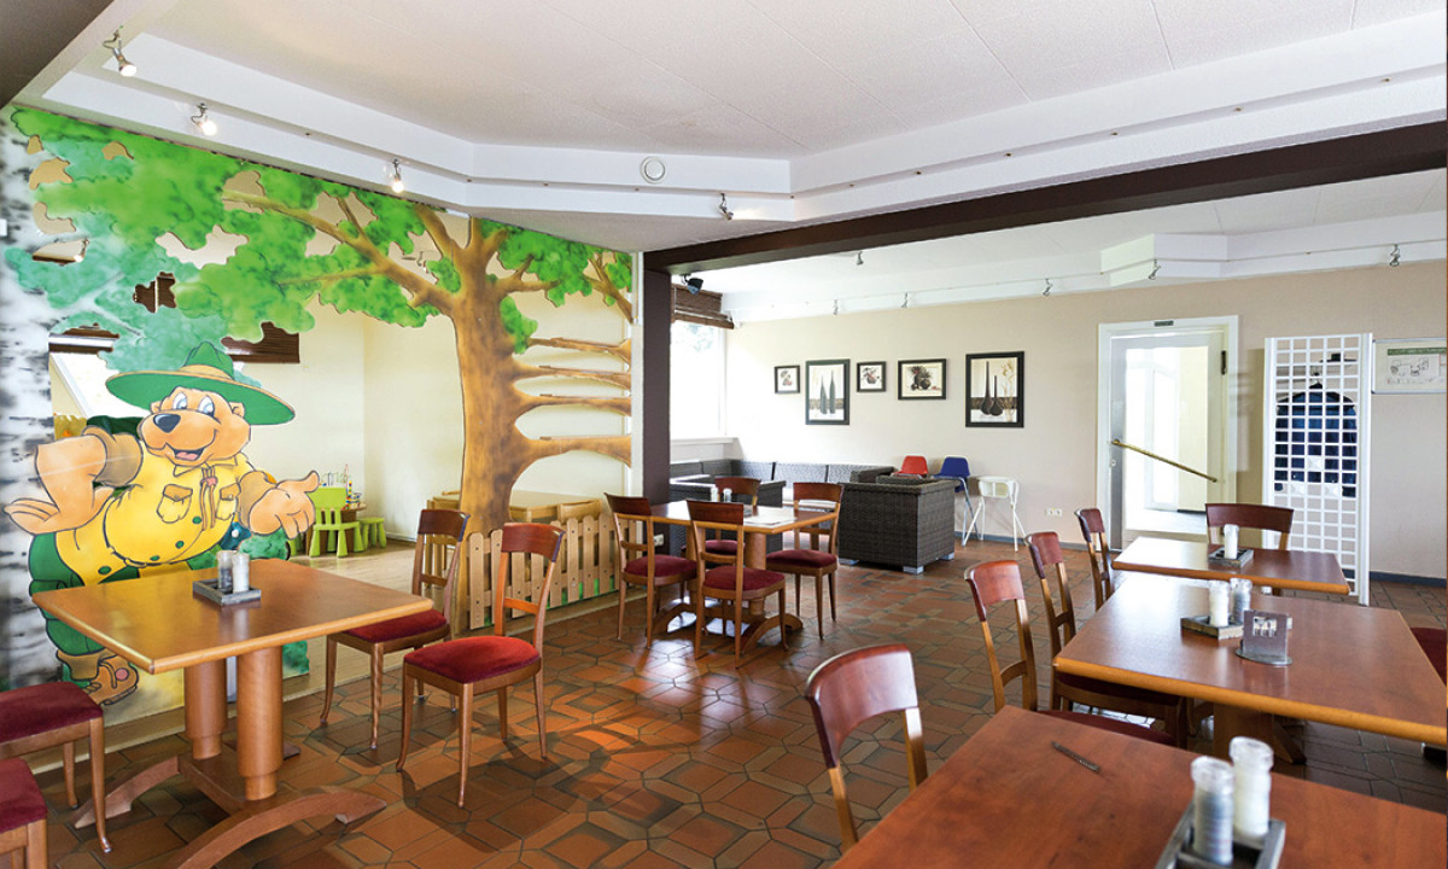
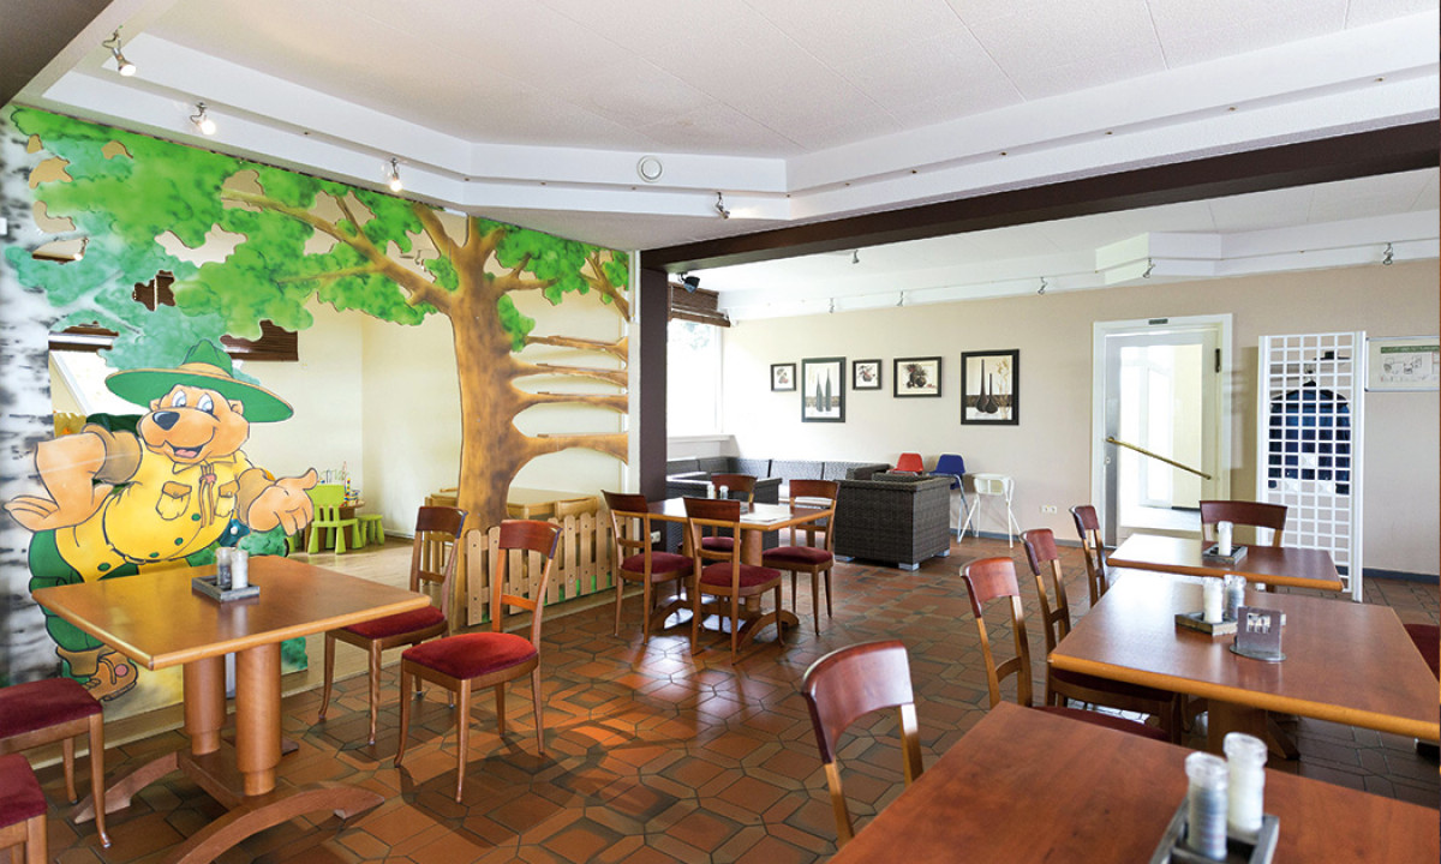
- pen [1049,740,1103,772]
